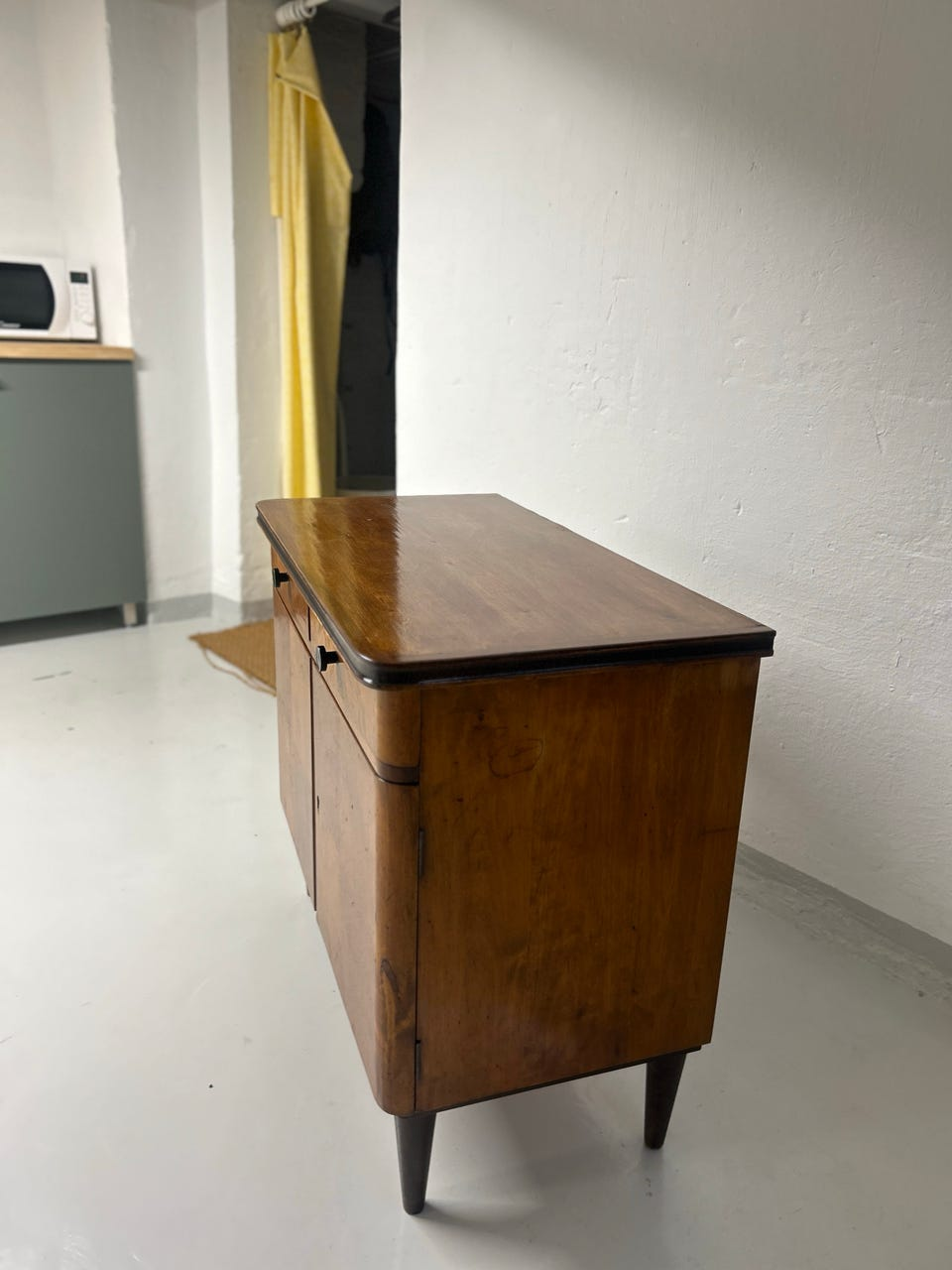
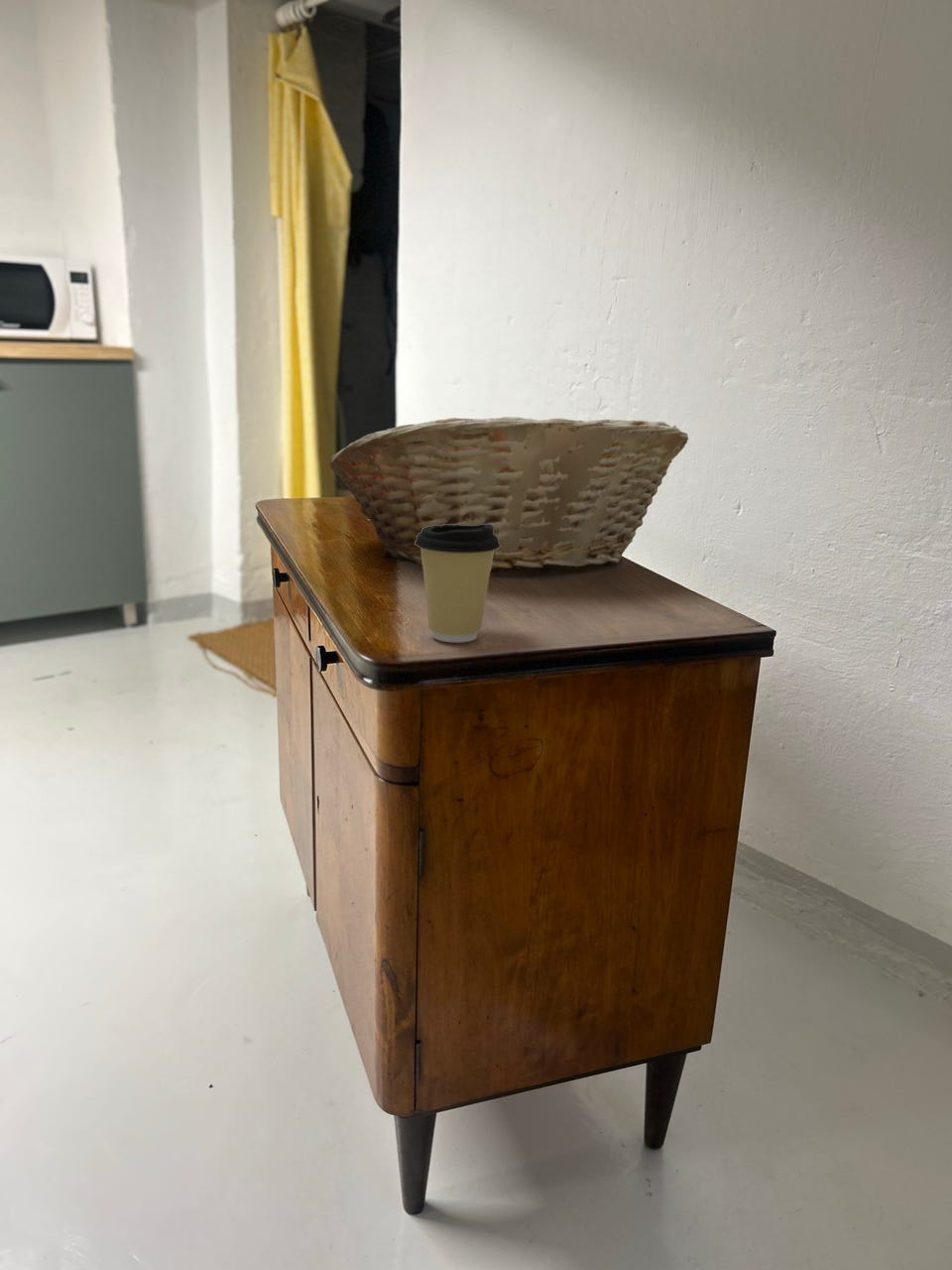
+ fruit basket [328,416,689,573]
+ coffee cup [415,524,501,643]
